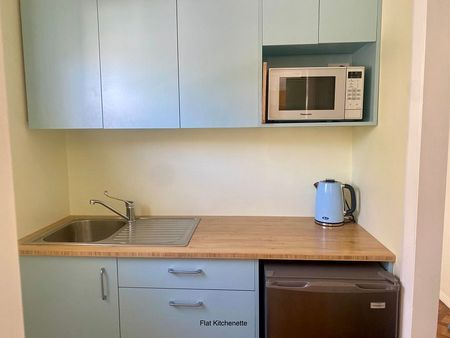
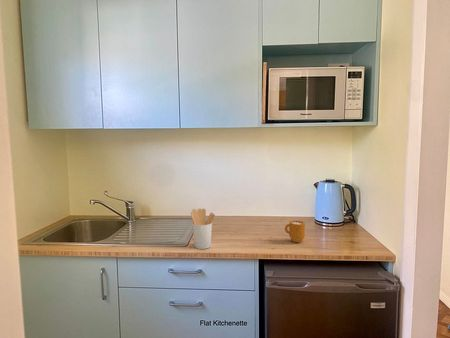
+ utensil holder [190,208,216,250]
+ mug [284,220,306,244]
